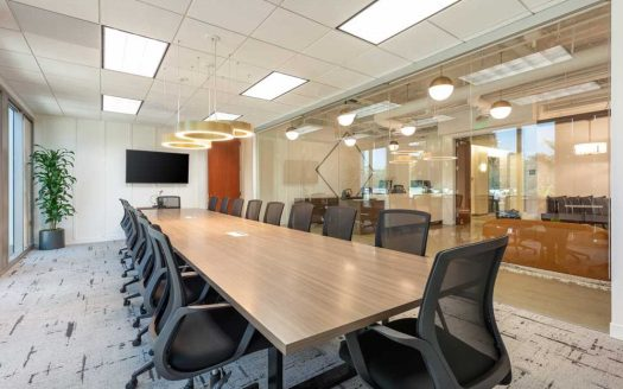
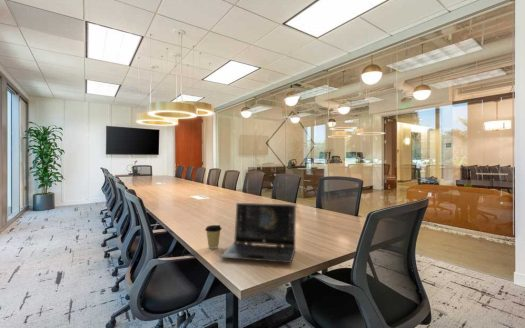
+ coffee cup [204,224,222,250]
+ laptop [219,202,297,264]
